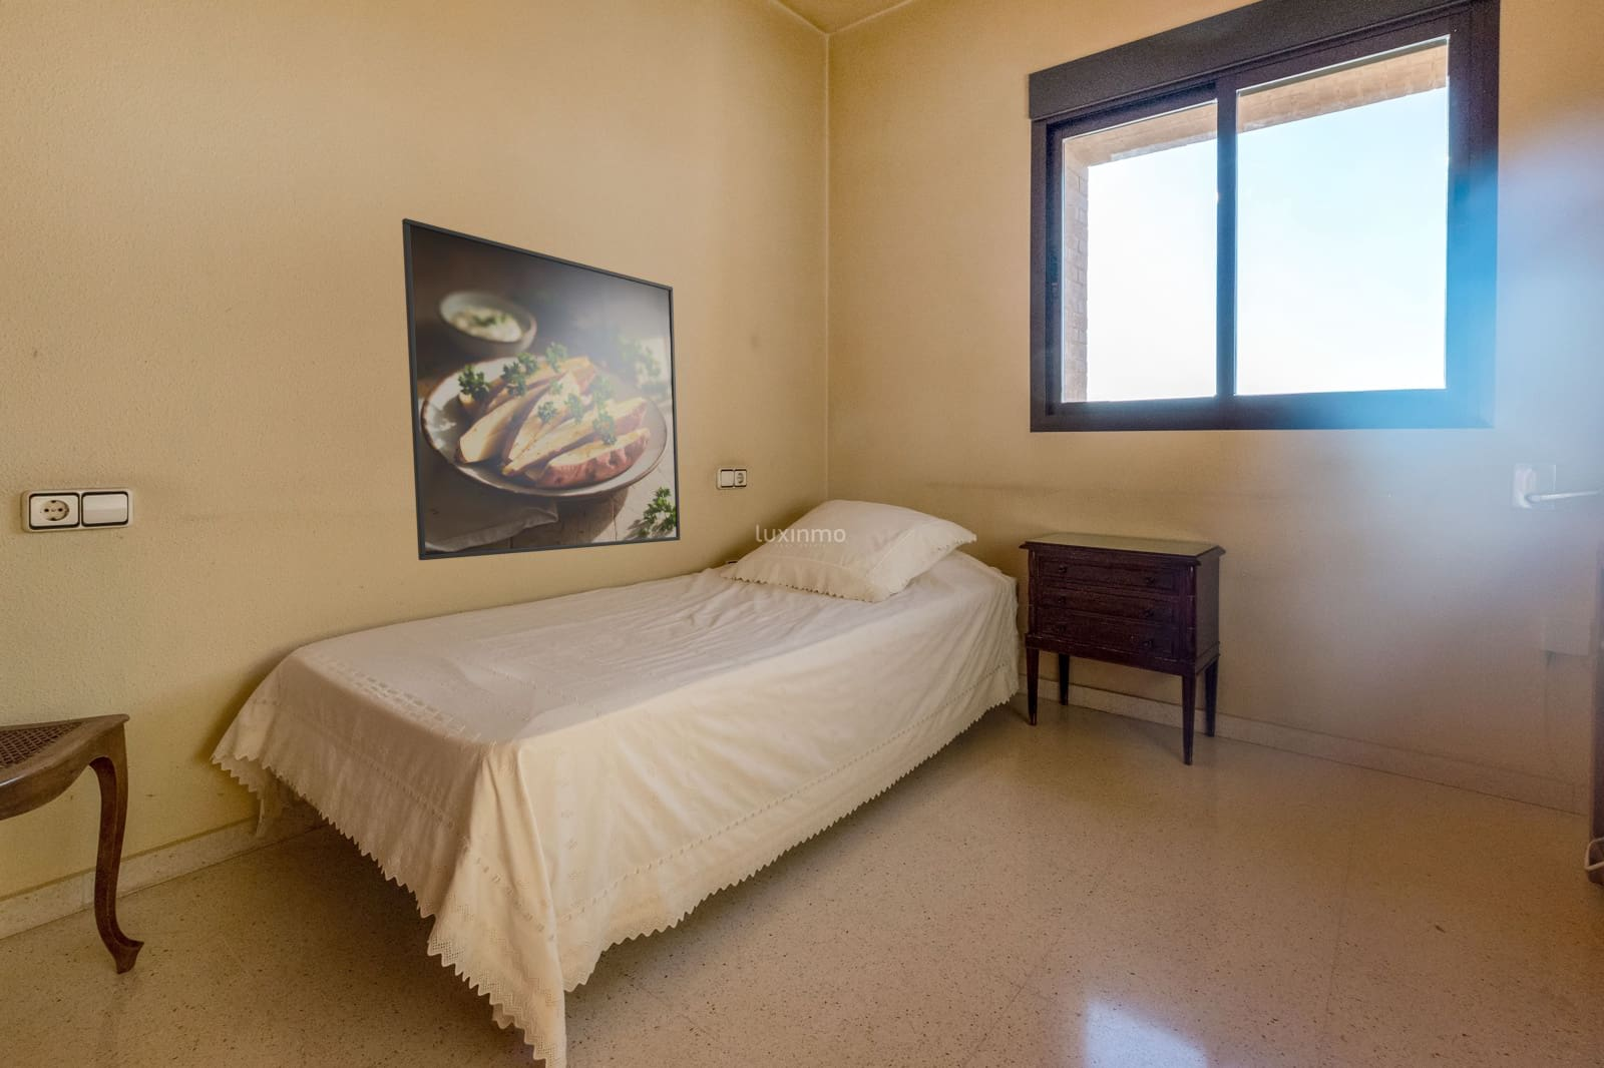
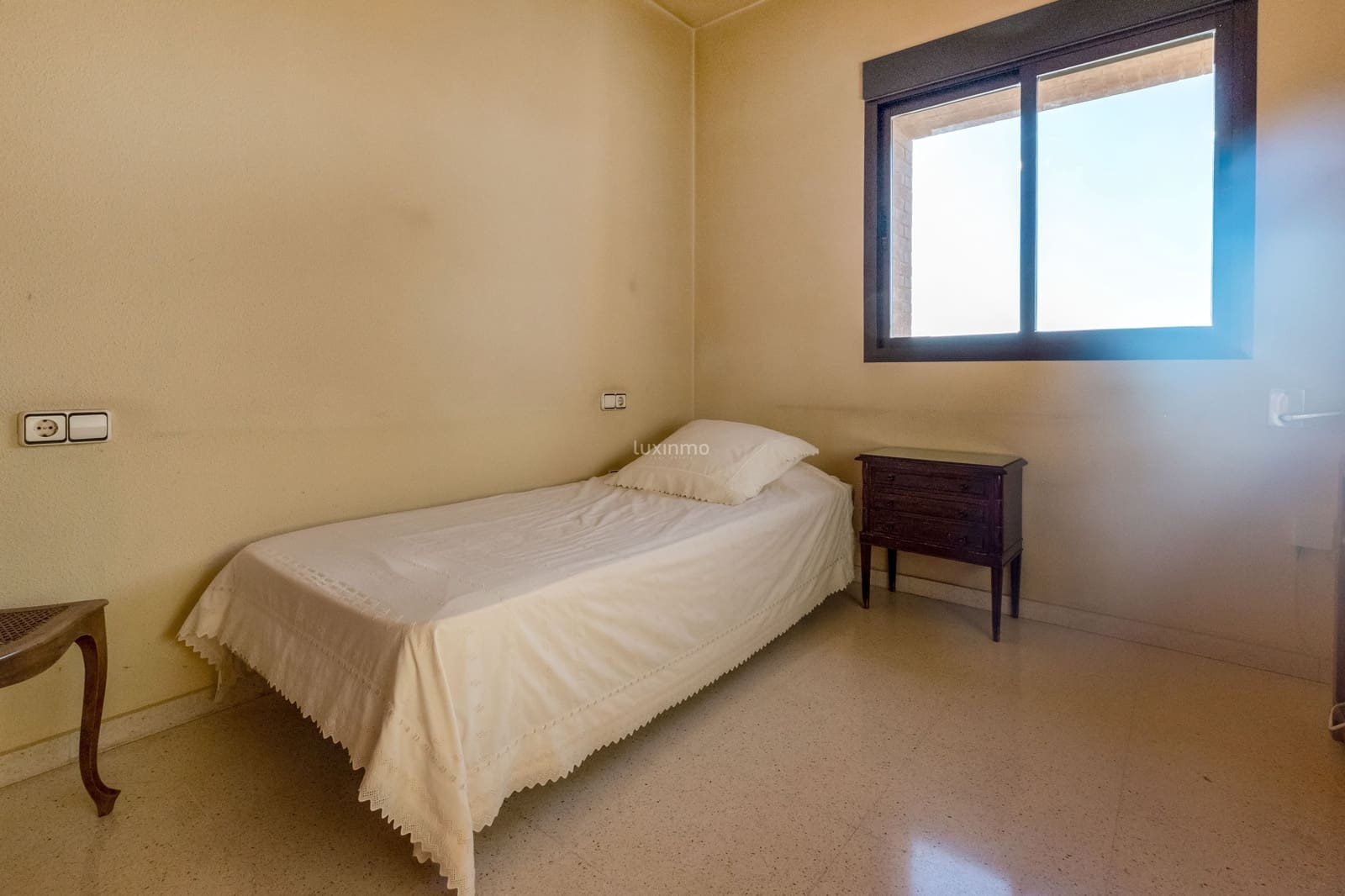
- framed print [401,217,681,561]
